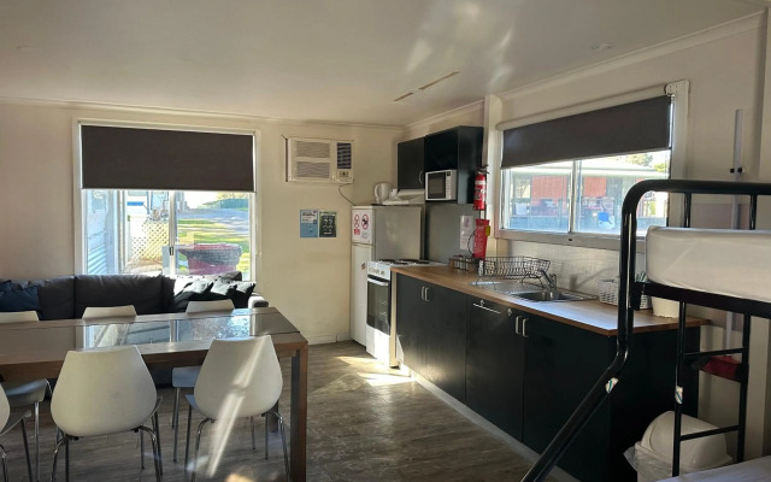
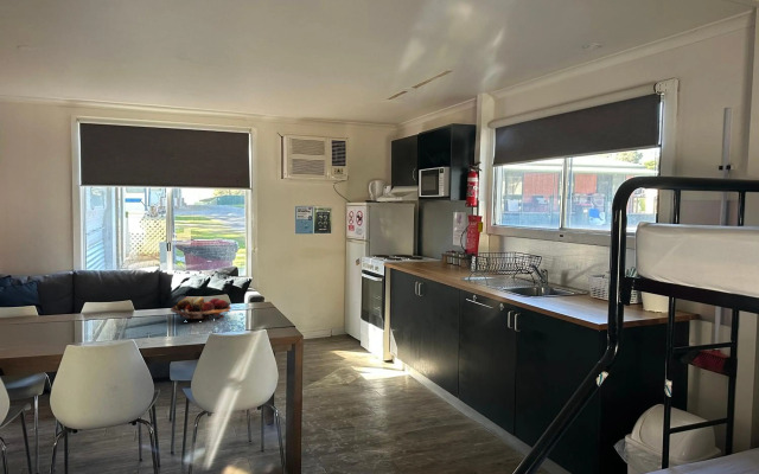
+ fruit basket [170,296,232,322]
